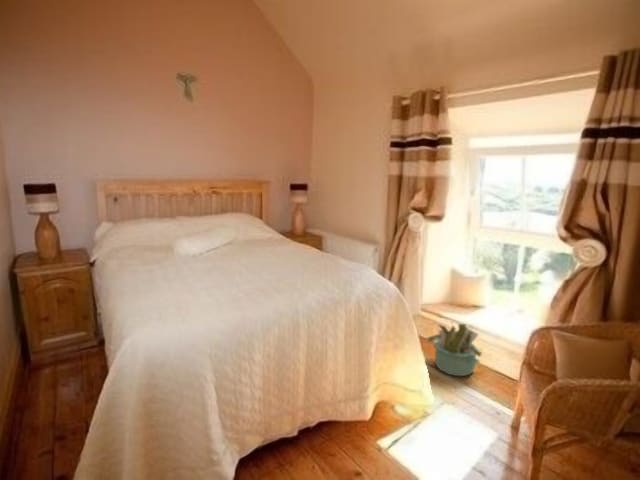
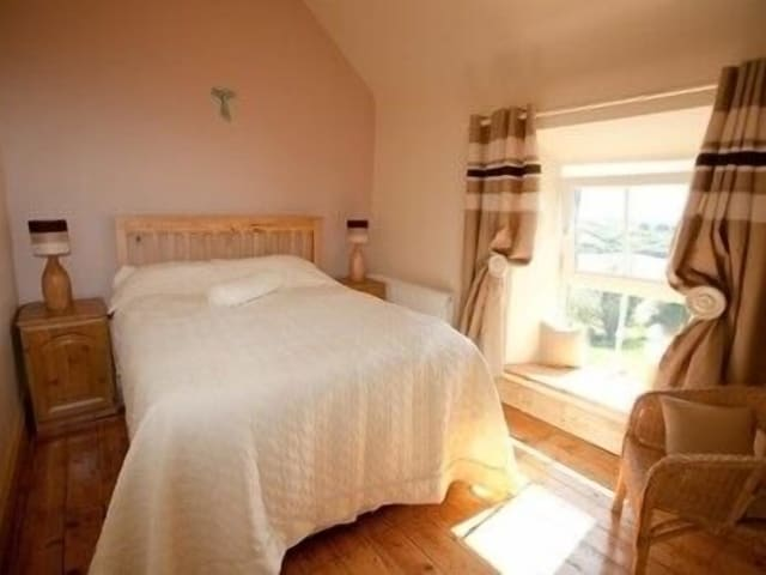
- decorative plant [423,323,483,377]
